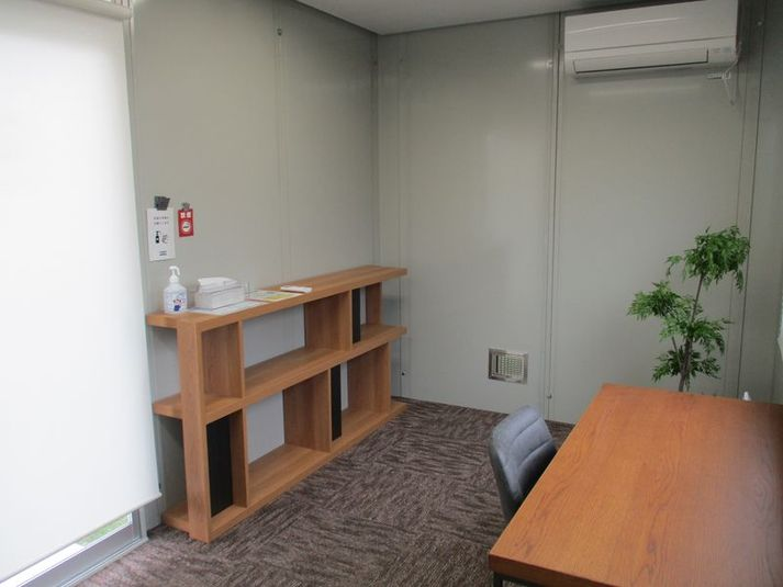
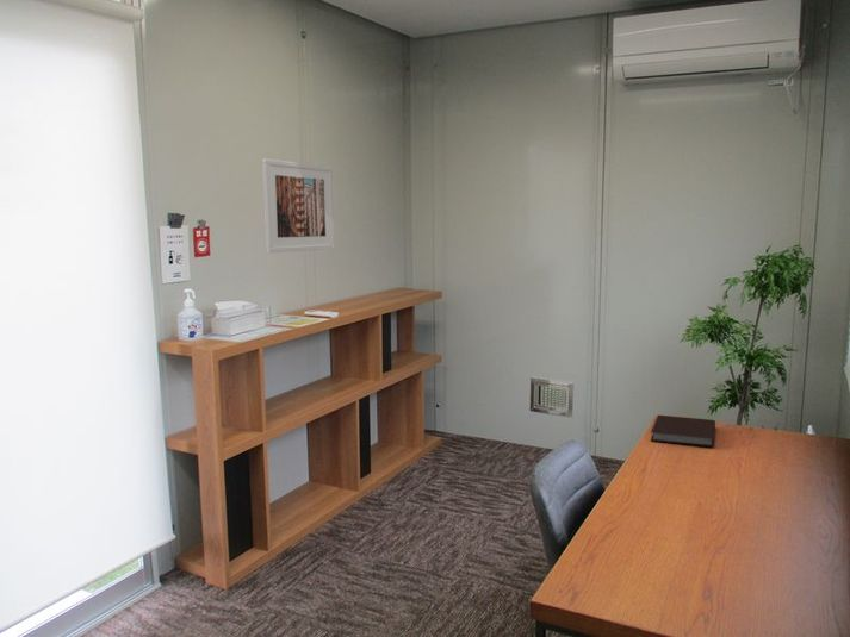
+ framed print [261,157,335,254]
+ notebook [650,414,716,448]
